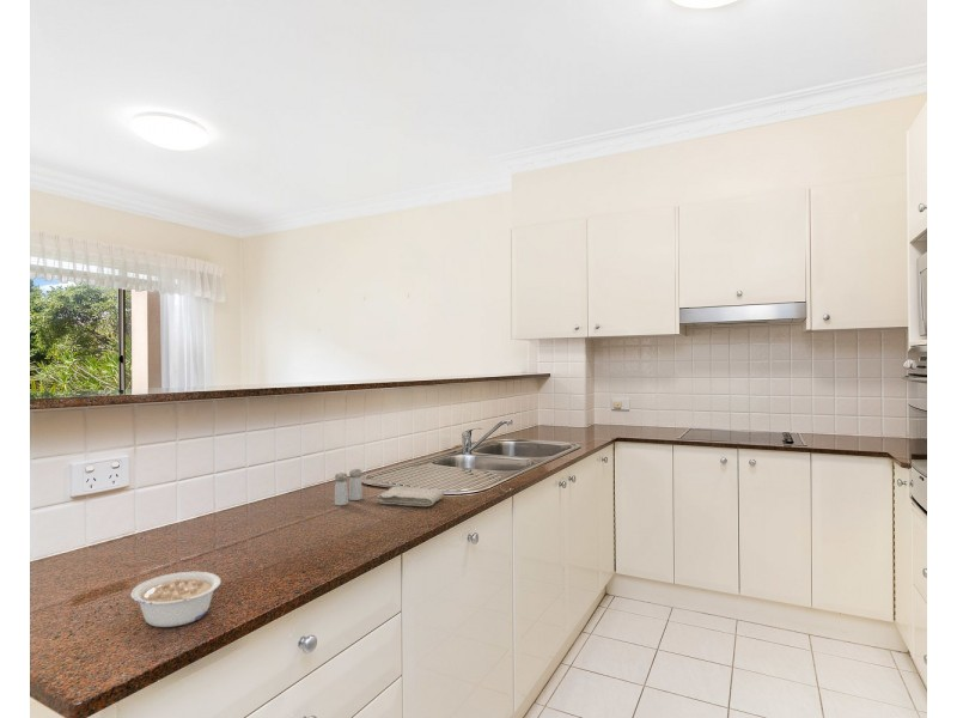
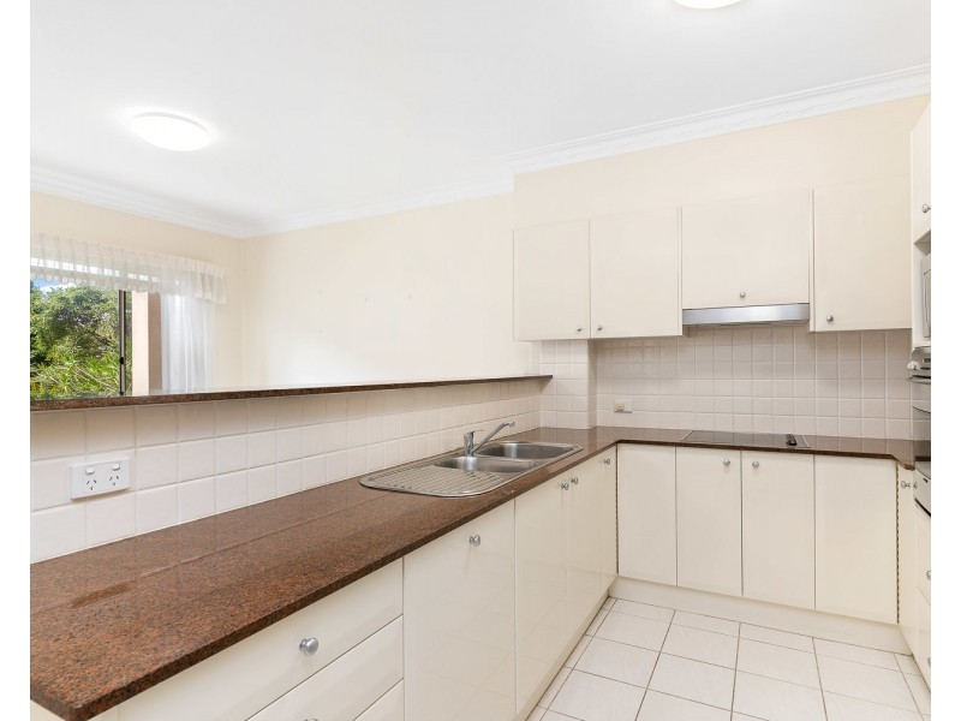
- washcloth [376,486,445,507]
- salt and pepper shaker [334,468,364,506]
- legume [129,571,221,628]
